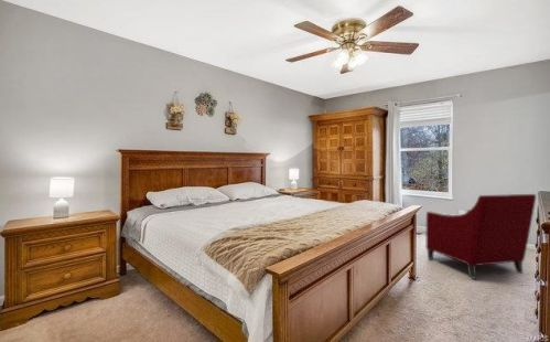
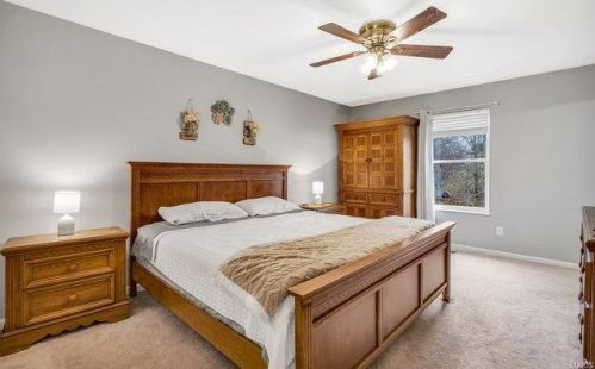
- armchair [424,193,537,280]
